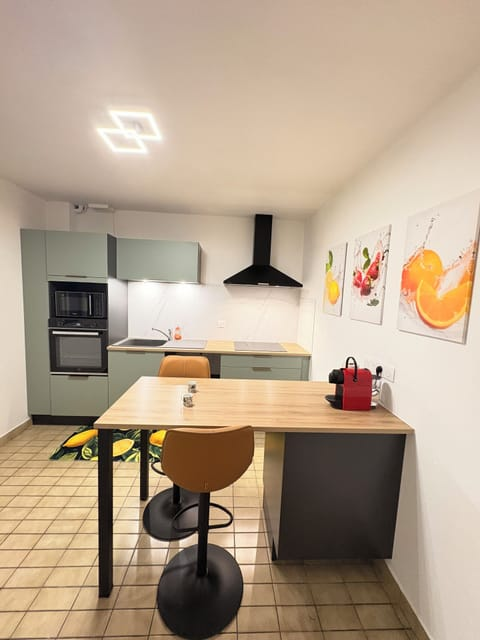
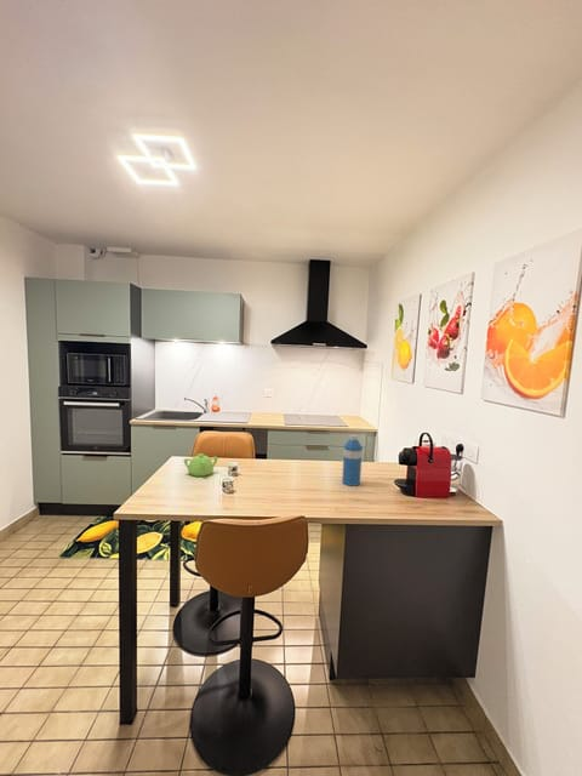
+ teapot [183,452,218,478]
+ water bottle [341,434,364,487]
